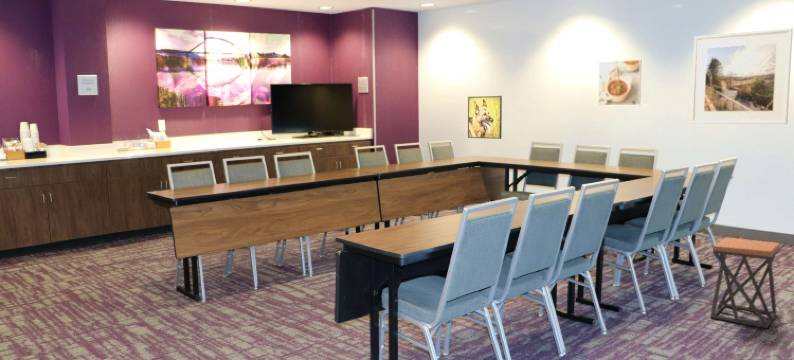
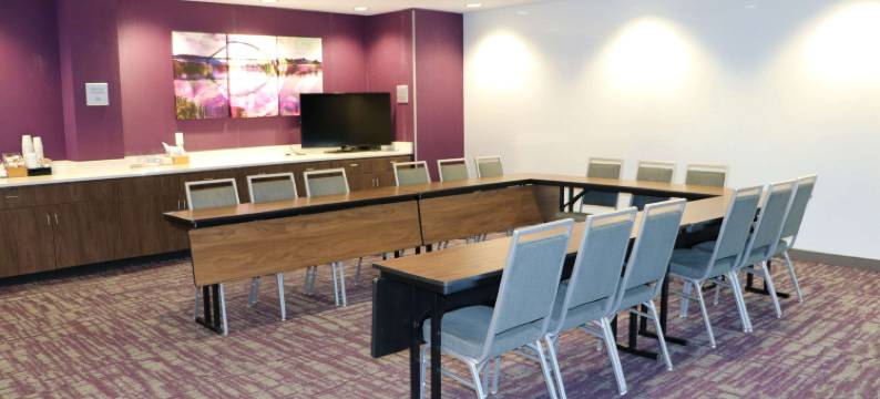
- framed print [690,27,794,125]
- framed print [597,59,642,107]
- stool [709,236,781,329]
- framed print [467,95,503,140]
